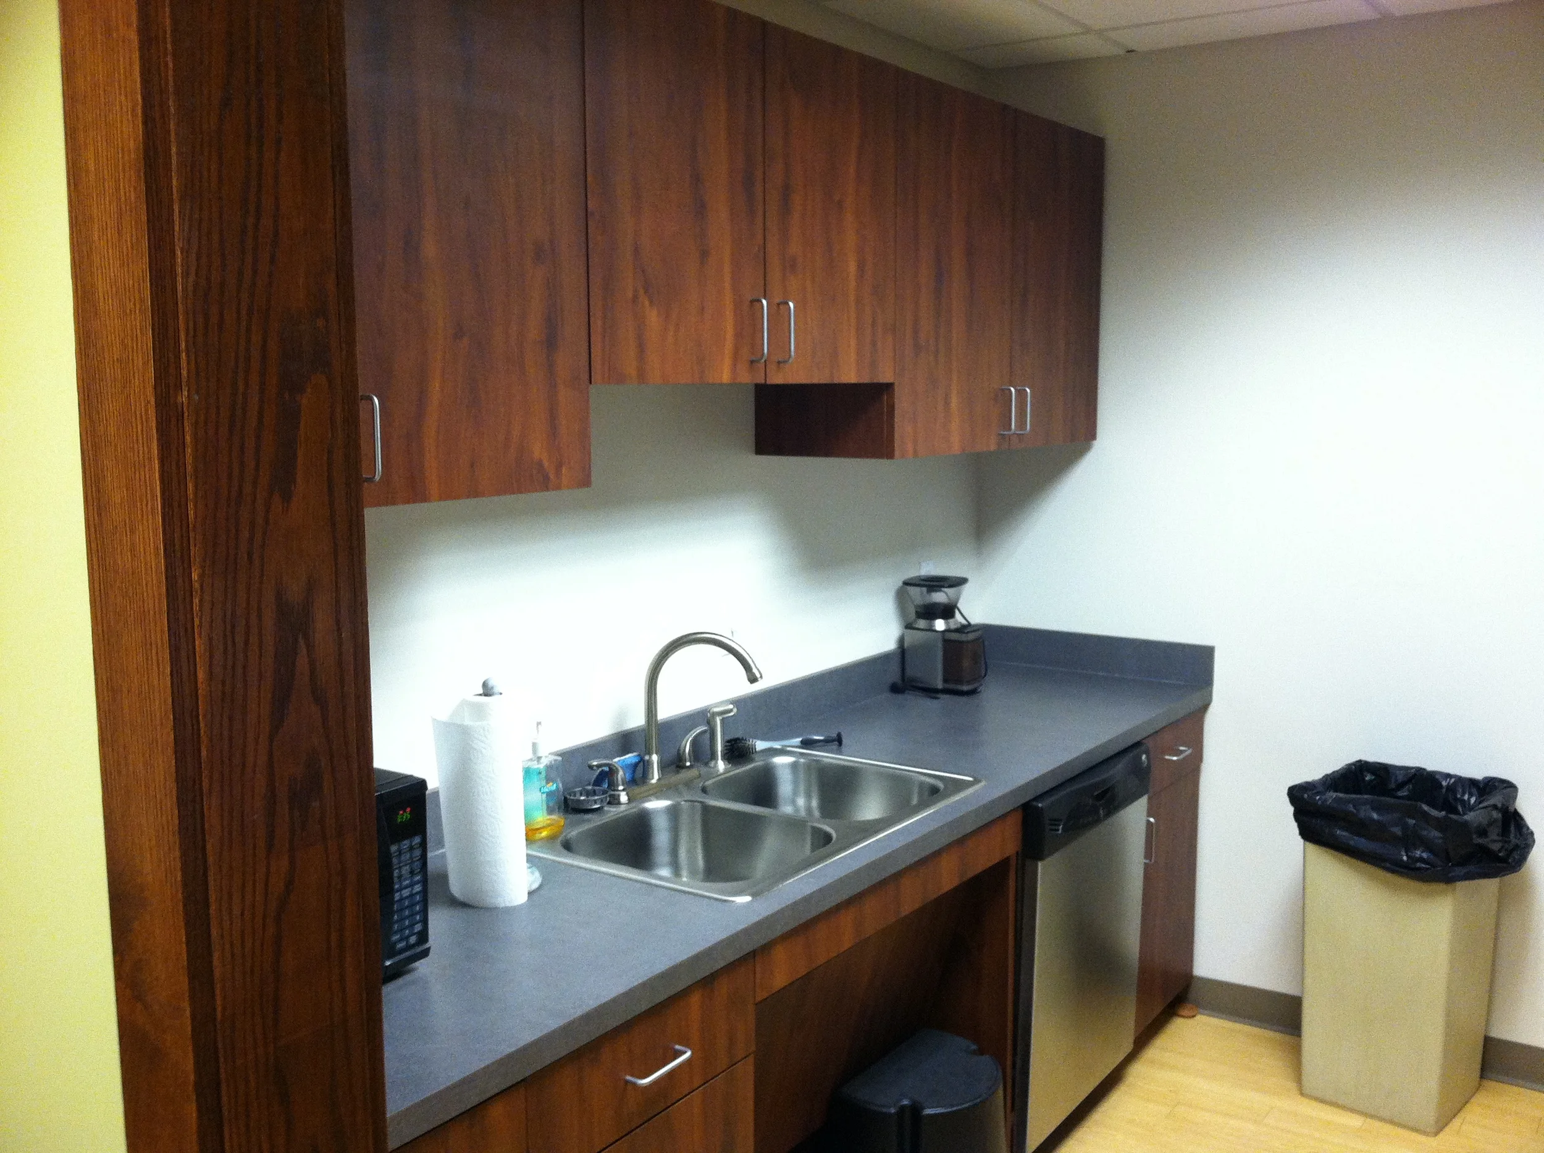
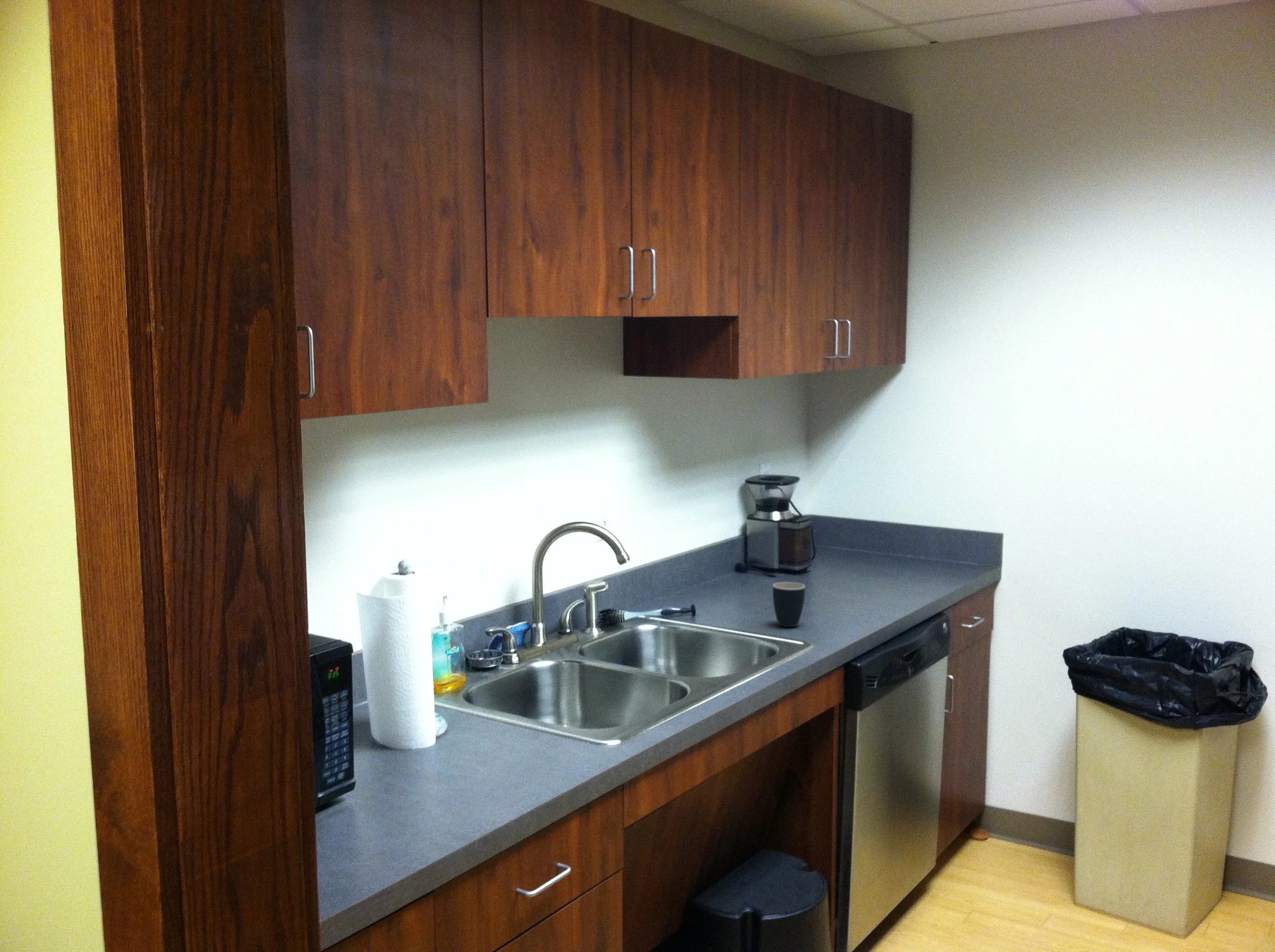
+ mug [772,581,805,627]
